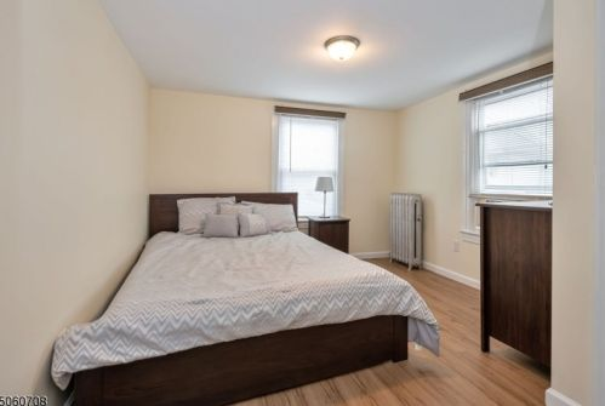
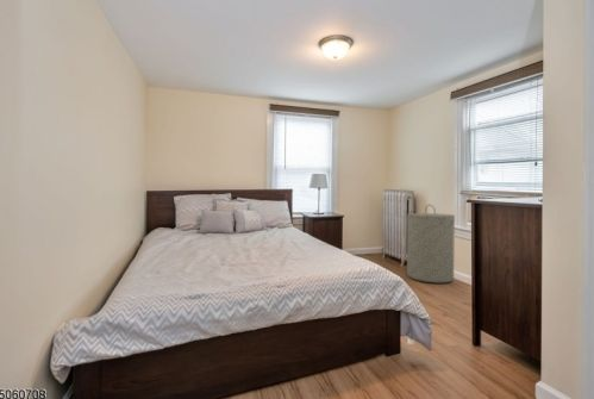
+ laundry hamper [406,204,456,283]
